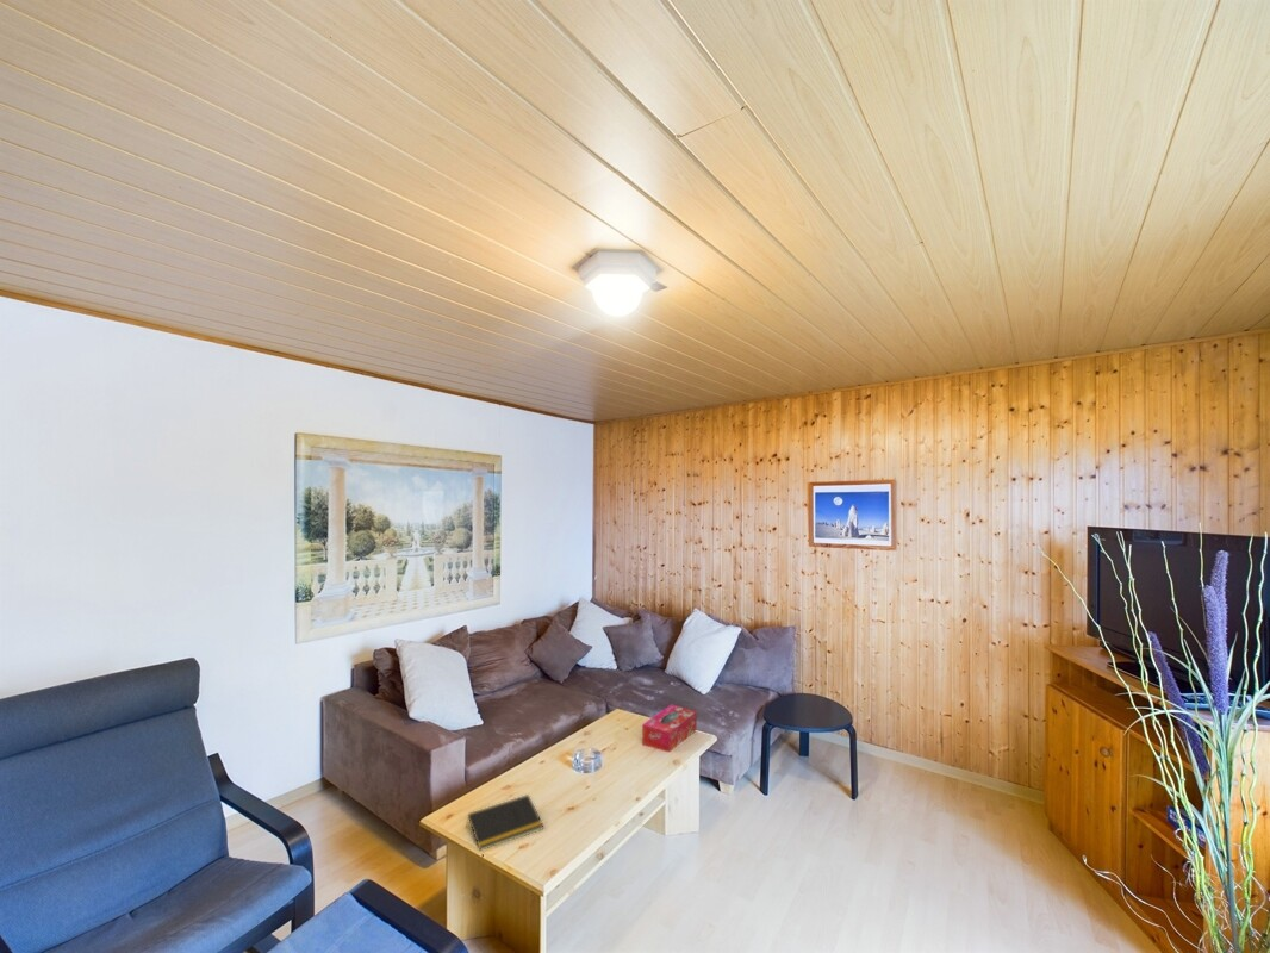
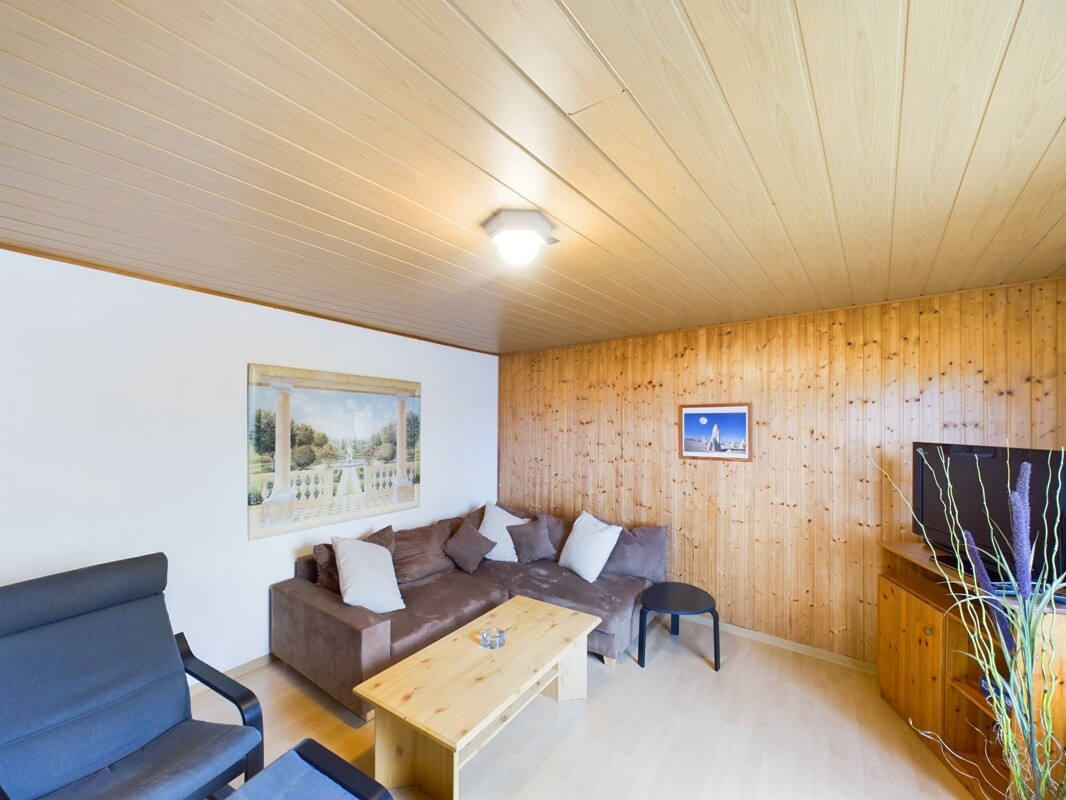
- notepad [465,793,546,852]
- tissue box [641,703,698,753]
